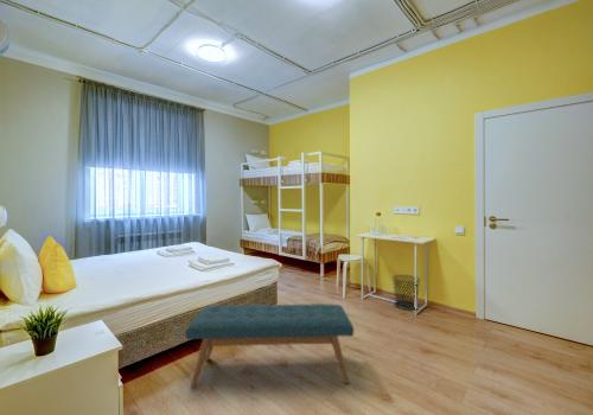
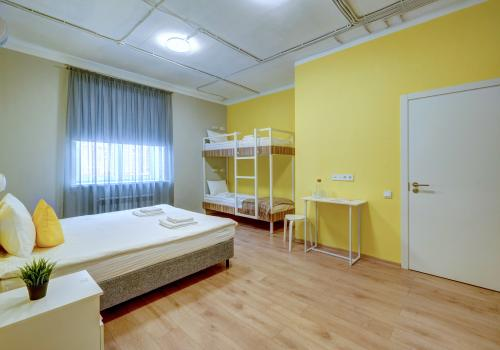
- waste bin [391,274,421,311]
- bench [185,302,355,389]
